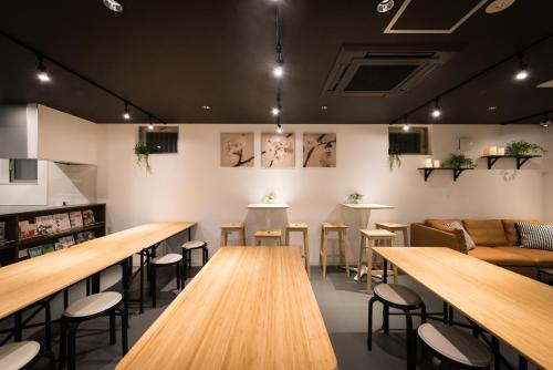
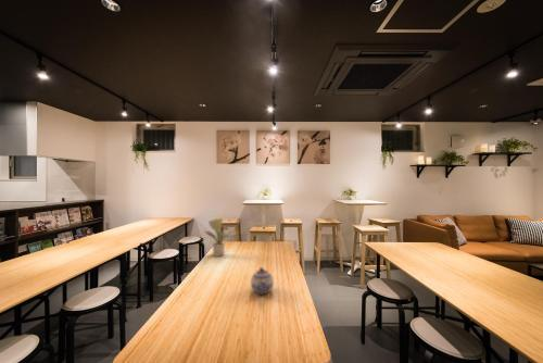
+ potted plant [204,216,235,258]
+ teapot [250,266,275,295]
